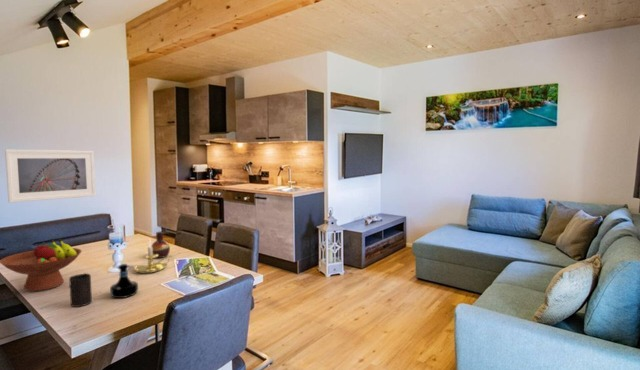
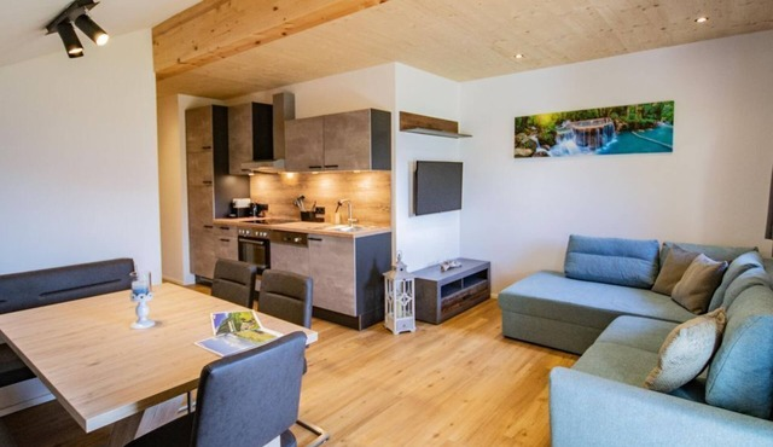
- tequila bottle [109,263,139,299]
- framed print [4,148,97,203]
- candle holder [133,239,172,274]
- vase [151,231,171,259]
- cup [68,273,93,308]
- fruit bowl [0,237,82,292]
